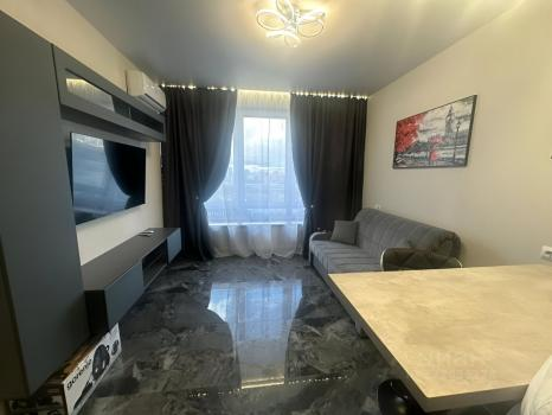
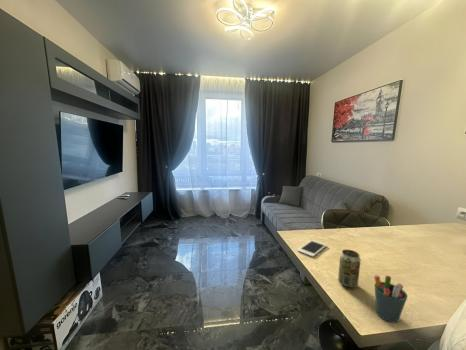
+ beverage can [337,248,362,289]
+ pen holder [373,274,409,324]
+ cell phone [297,239,328,258]
